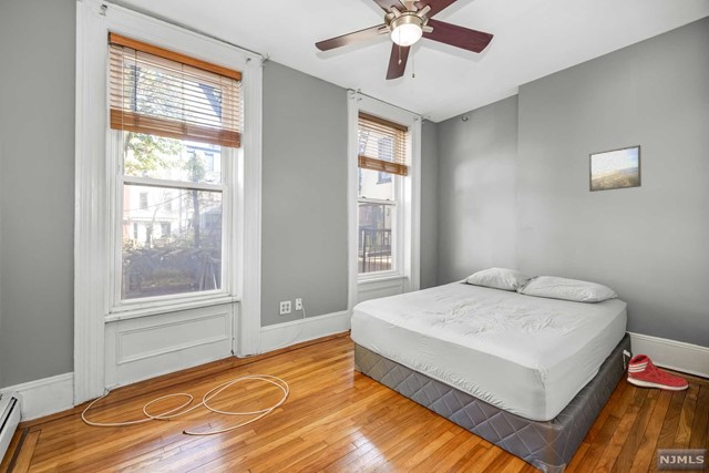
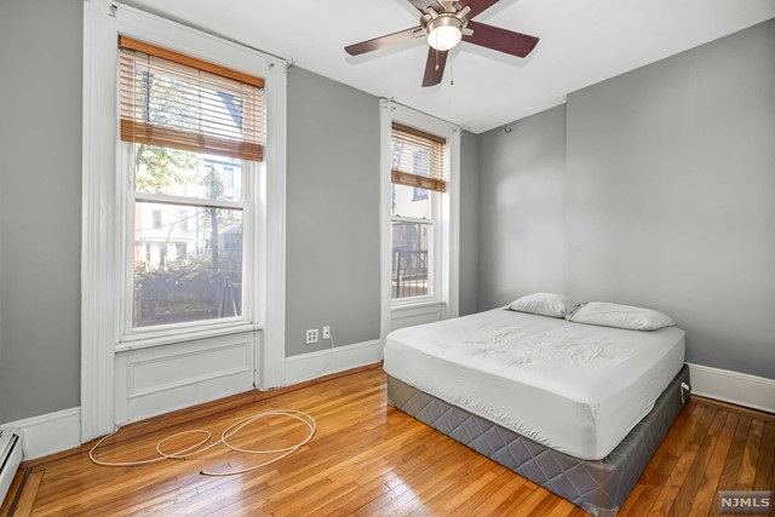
- sneaker [626,353,689,392]
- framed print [588,144,643,193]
